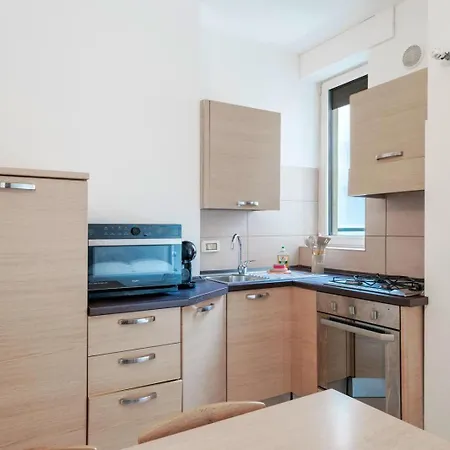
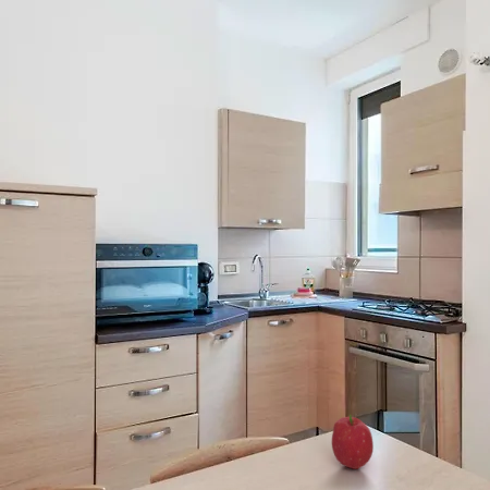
+ fruit [331,414,375,470]
